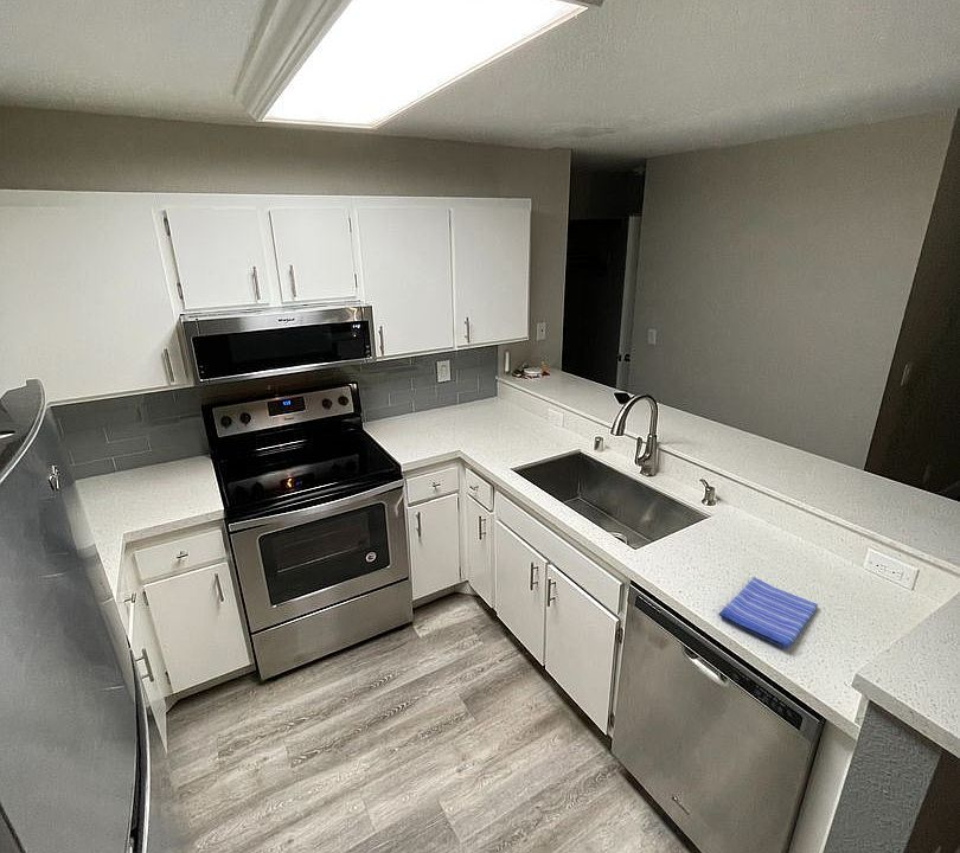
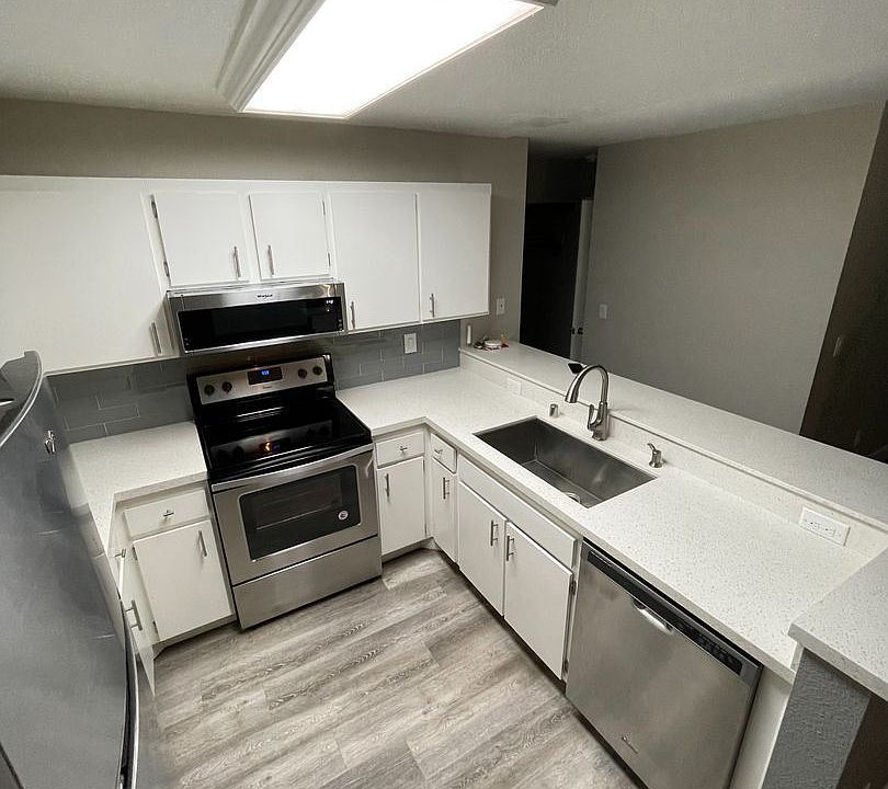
- dish towel [717,576,819,649]
